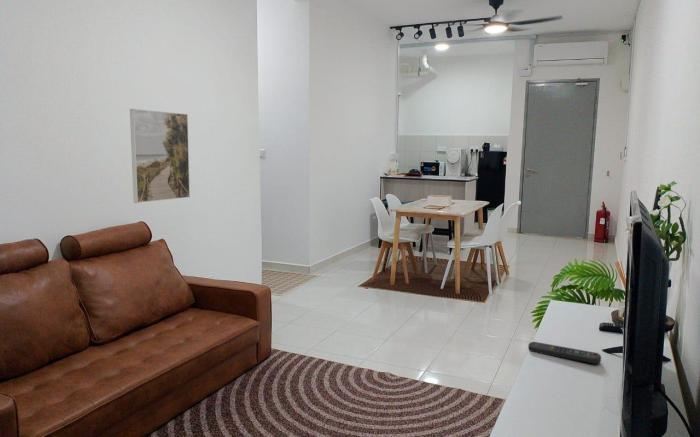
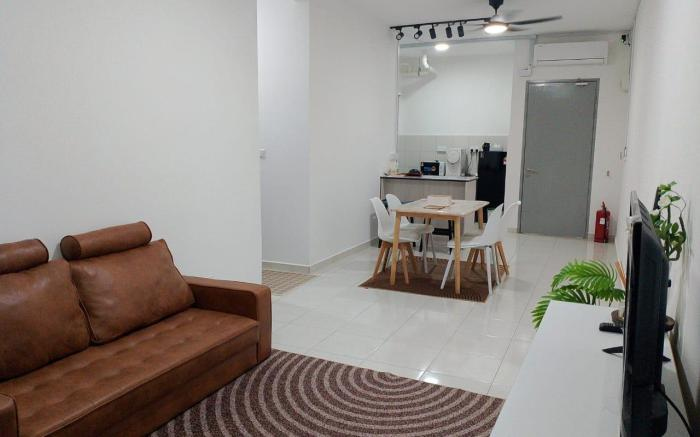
- remote control [527,341,602,365]
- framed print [129,108,191,204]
